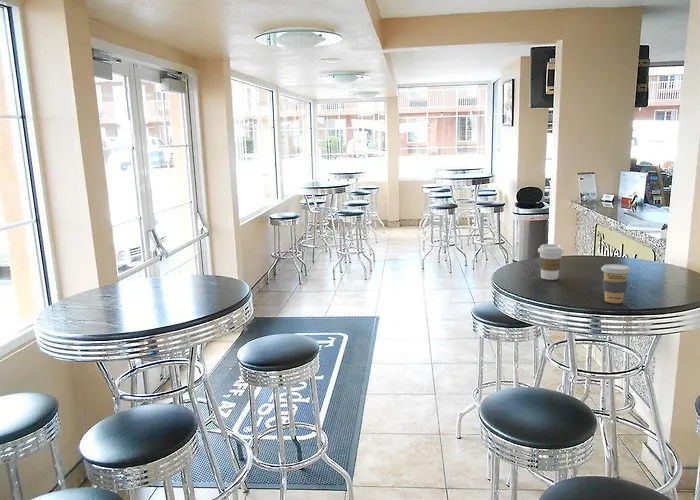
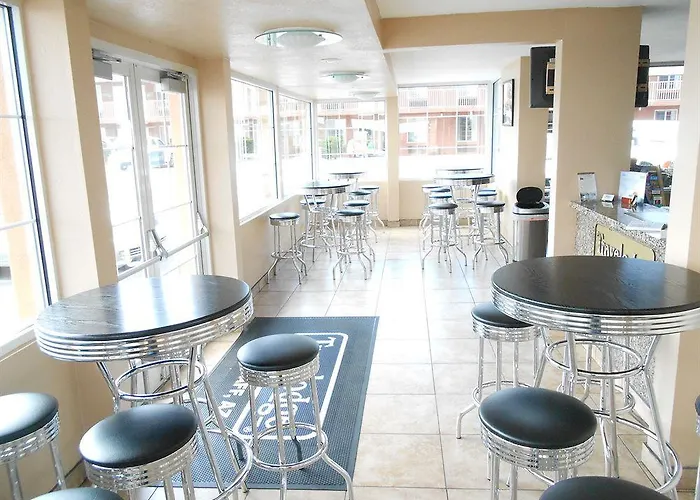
- coffee cup [537,243,565,281]
- coffee cup [600,263,632,304]
